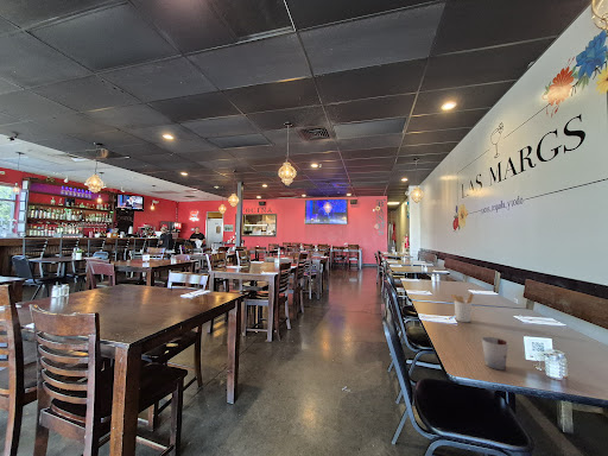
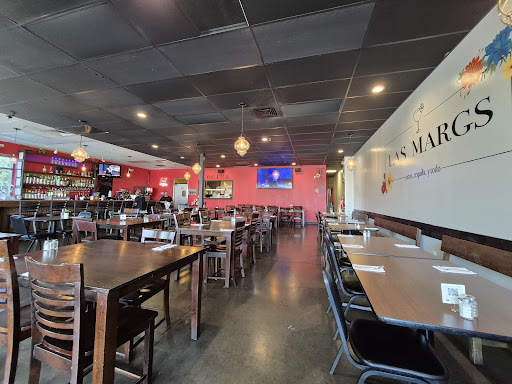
- utensil holder [450,292,475,323]
- cup [481,336,509,370]
